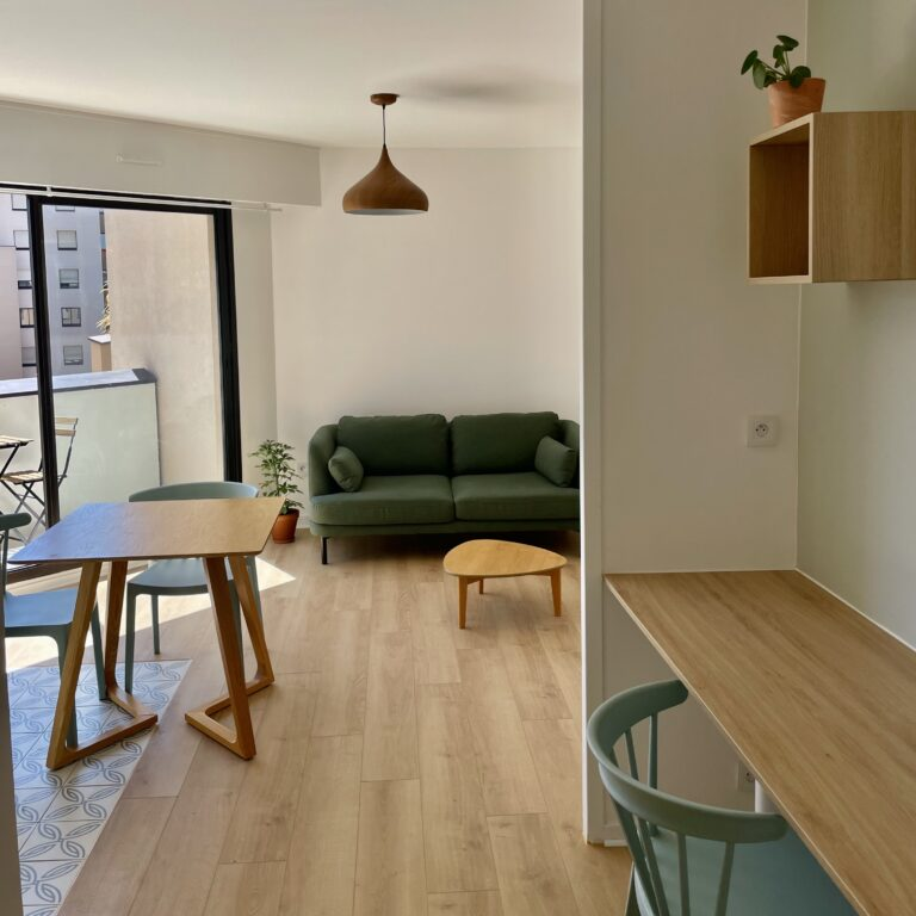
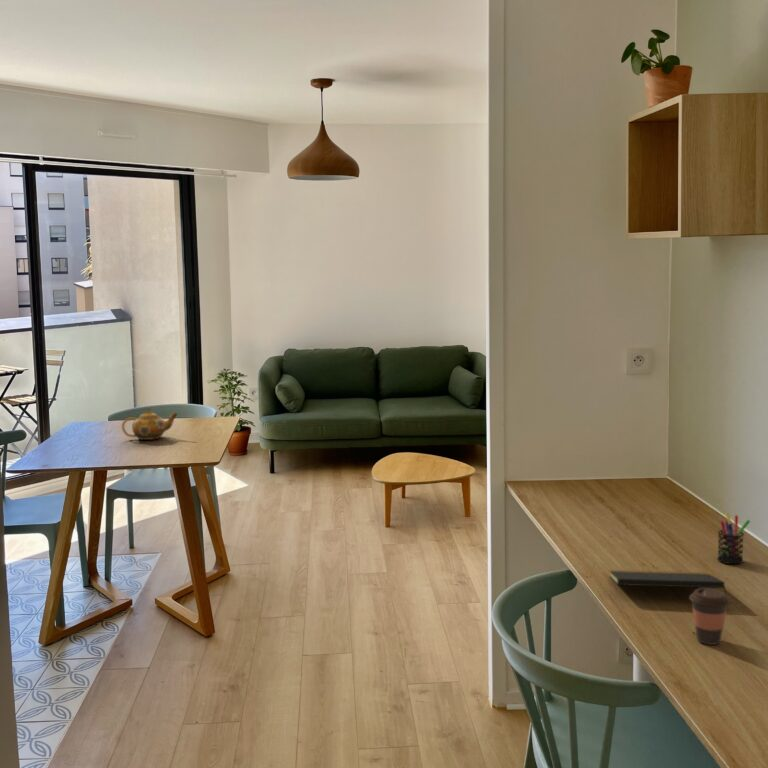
+ coffee cup [688,587,731,646]
+ teapot [121,407,179,441]
+ pen holder [716,512,751,565]
+ notepad [608,569,727,596]
